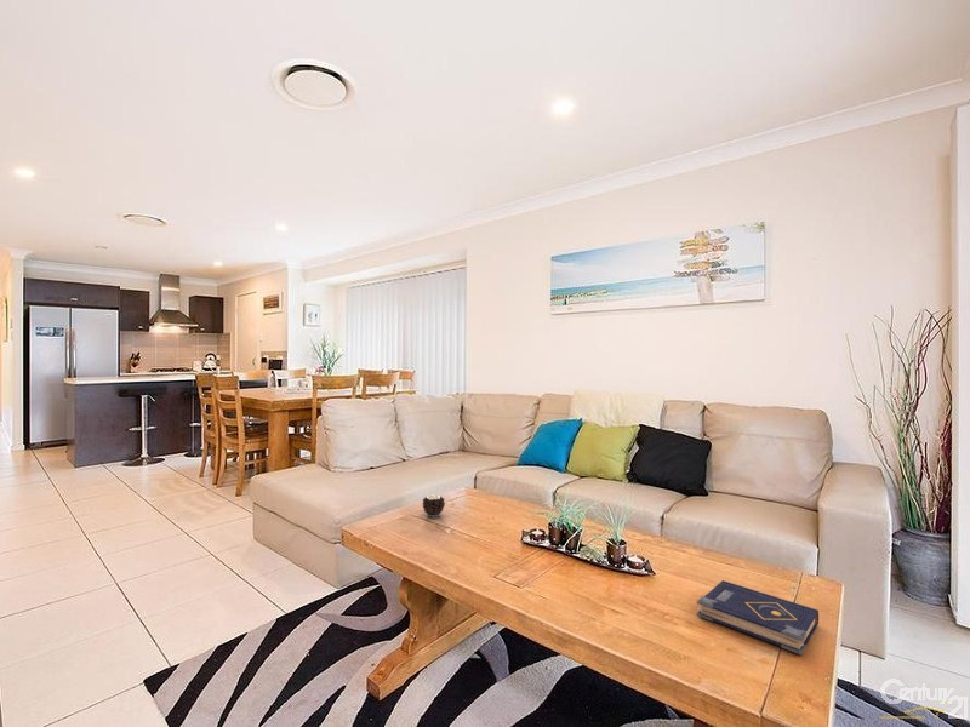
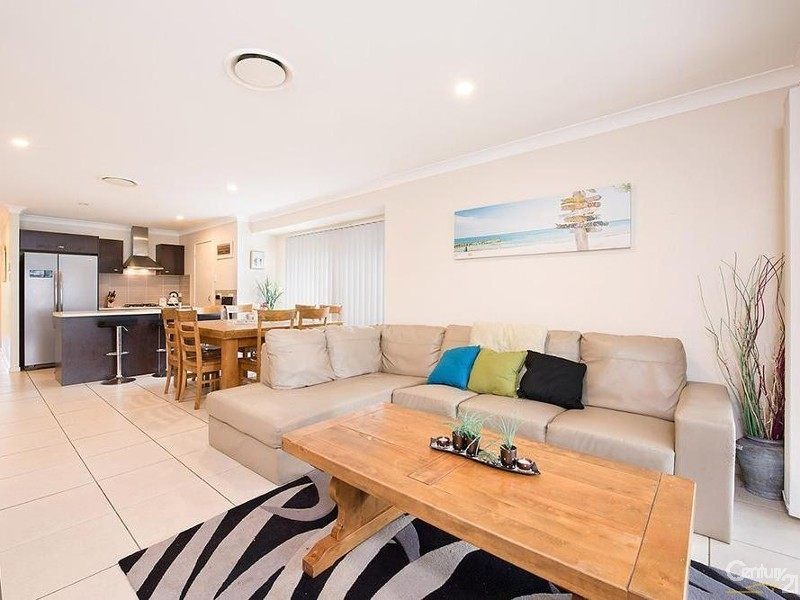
- book [696,579,820,656]
- candle [422,494,446,519]
